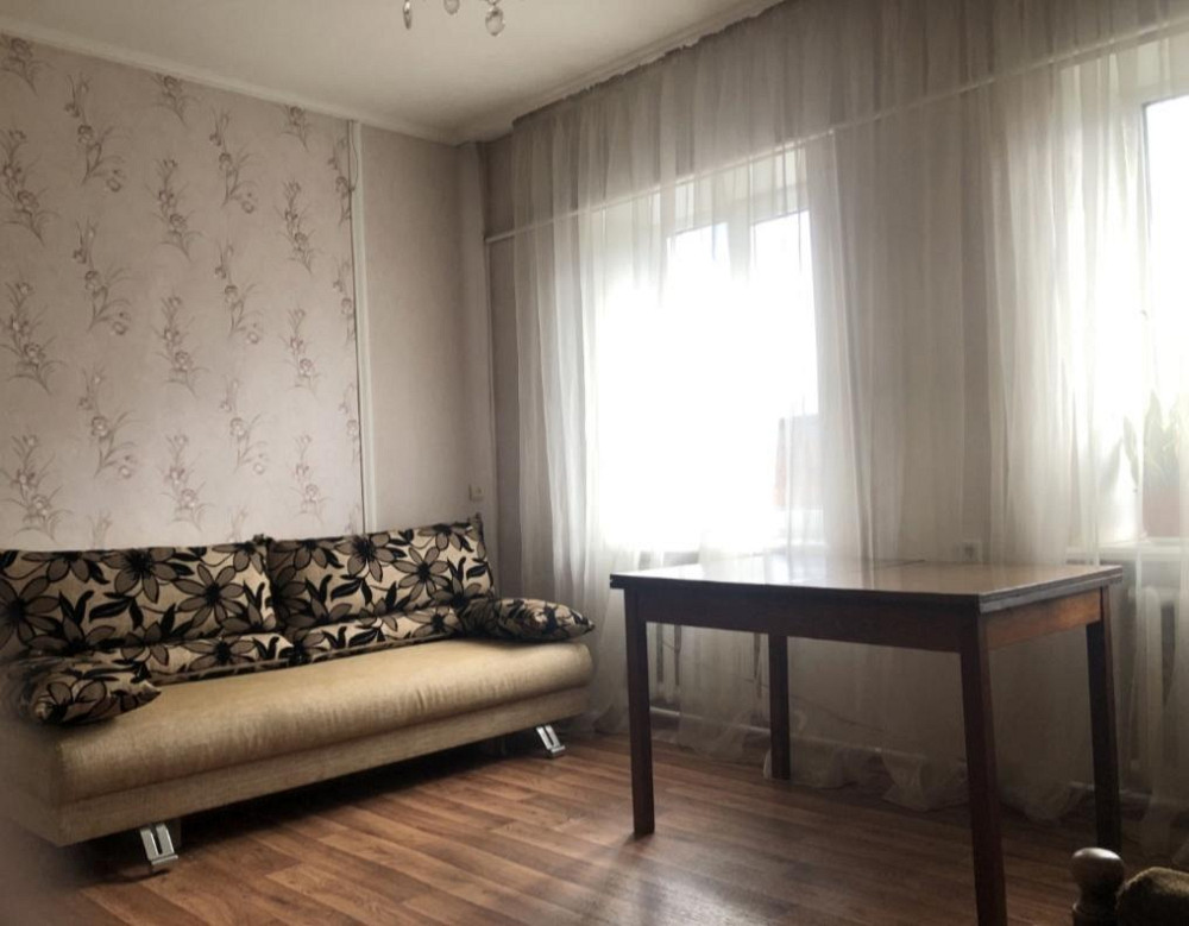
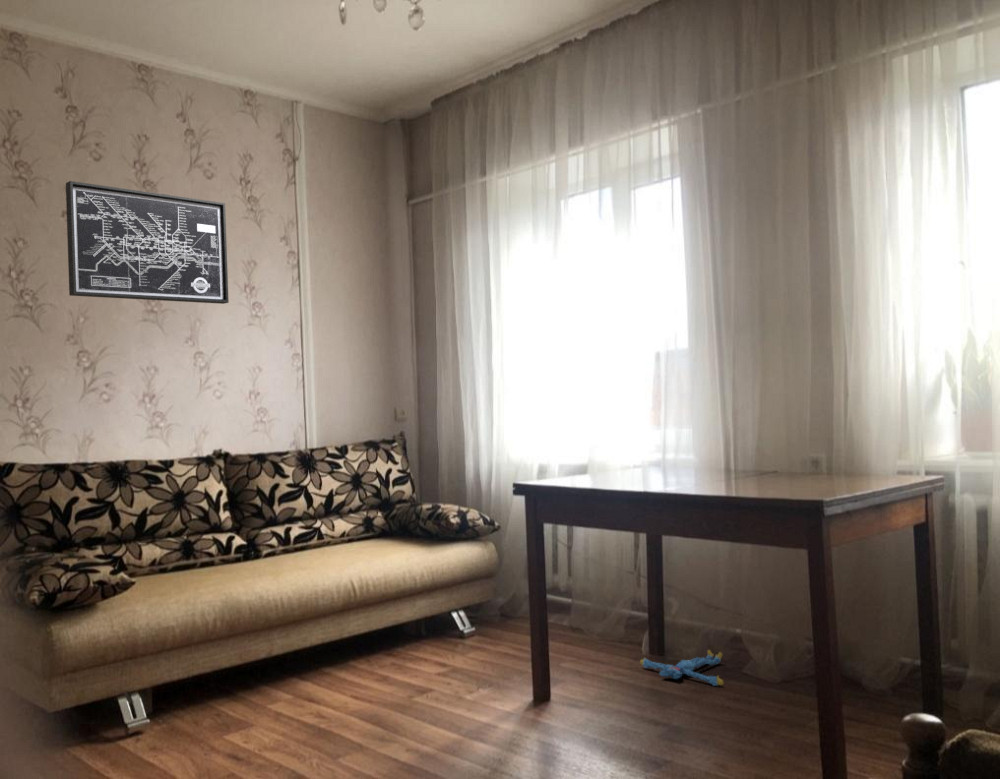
+ wall art [65,180,230,305]
+ plush toy [639,649,724,687]
